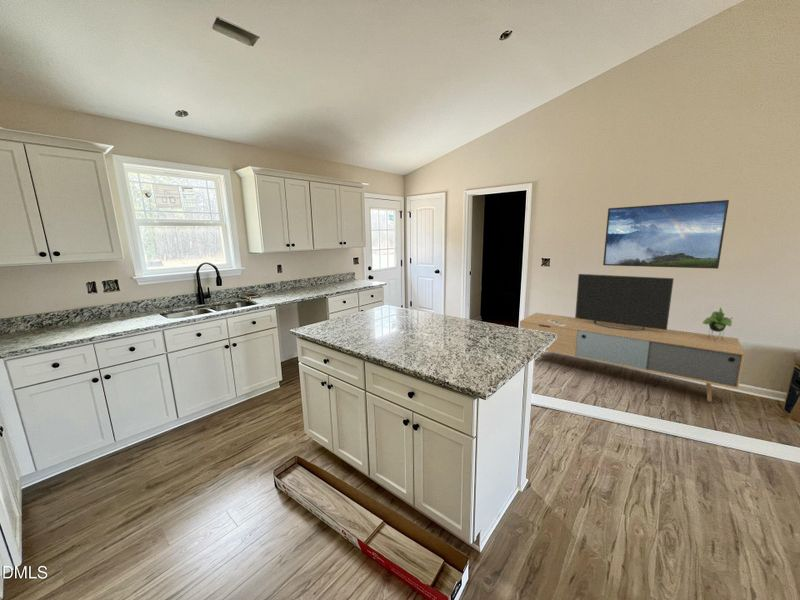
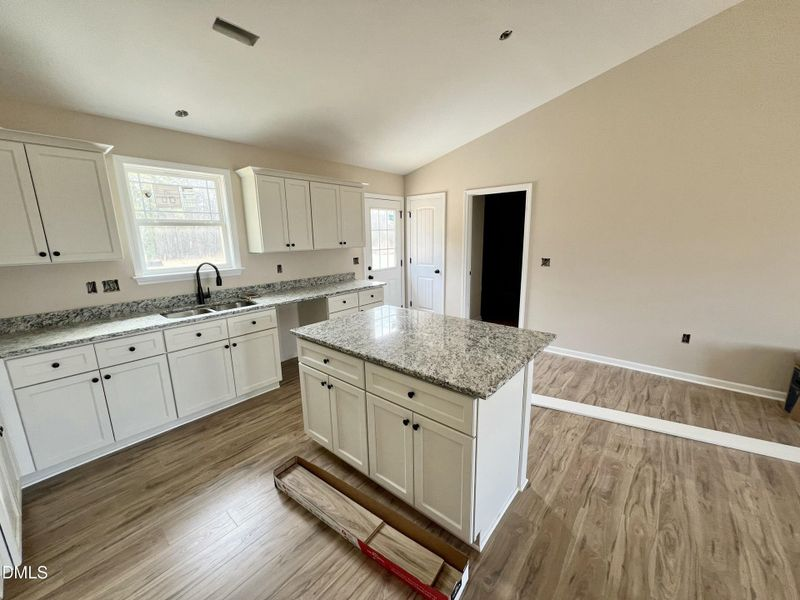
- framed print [602,199,730,270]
- media console [519,273,746,403]
